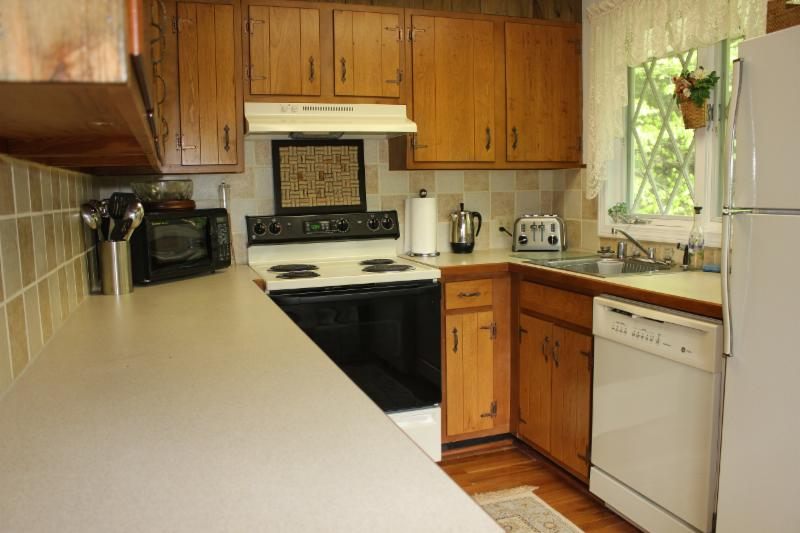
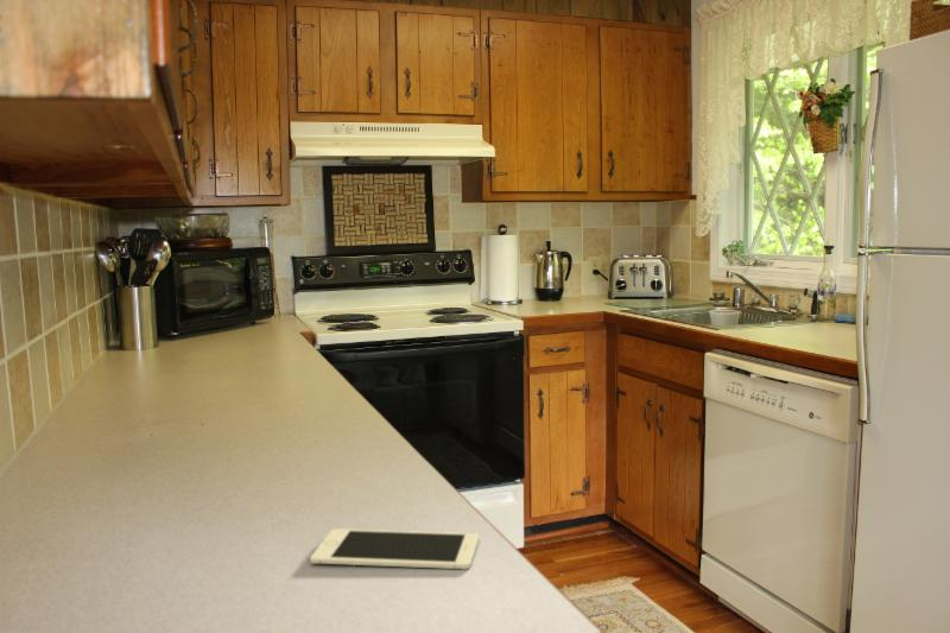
+ cell phone [309,528,480,570]
